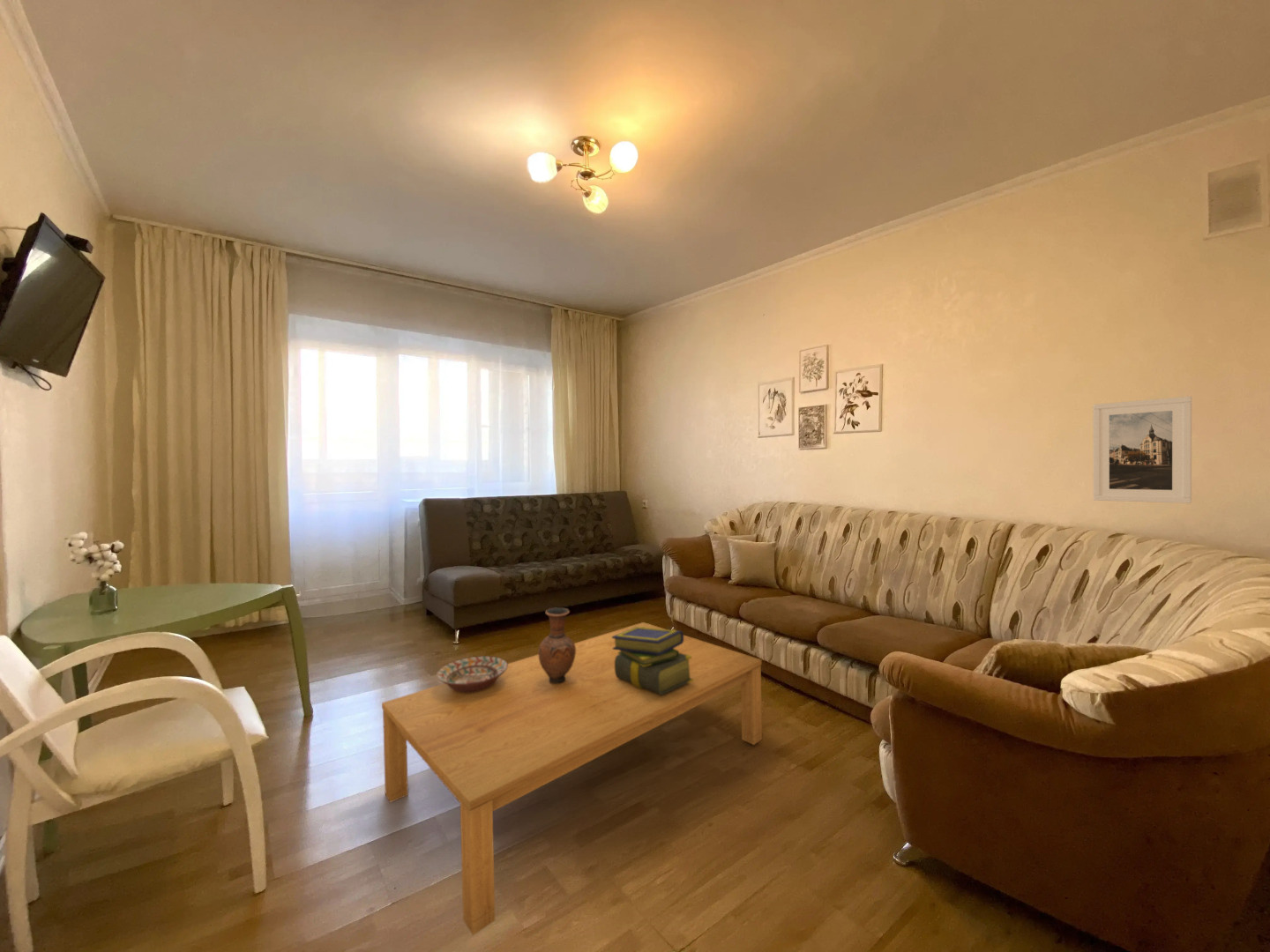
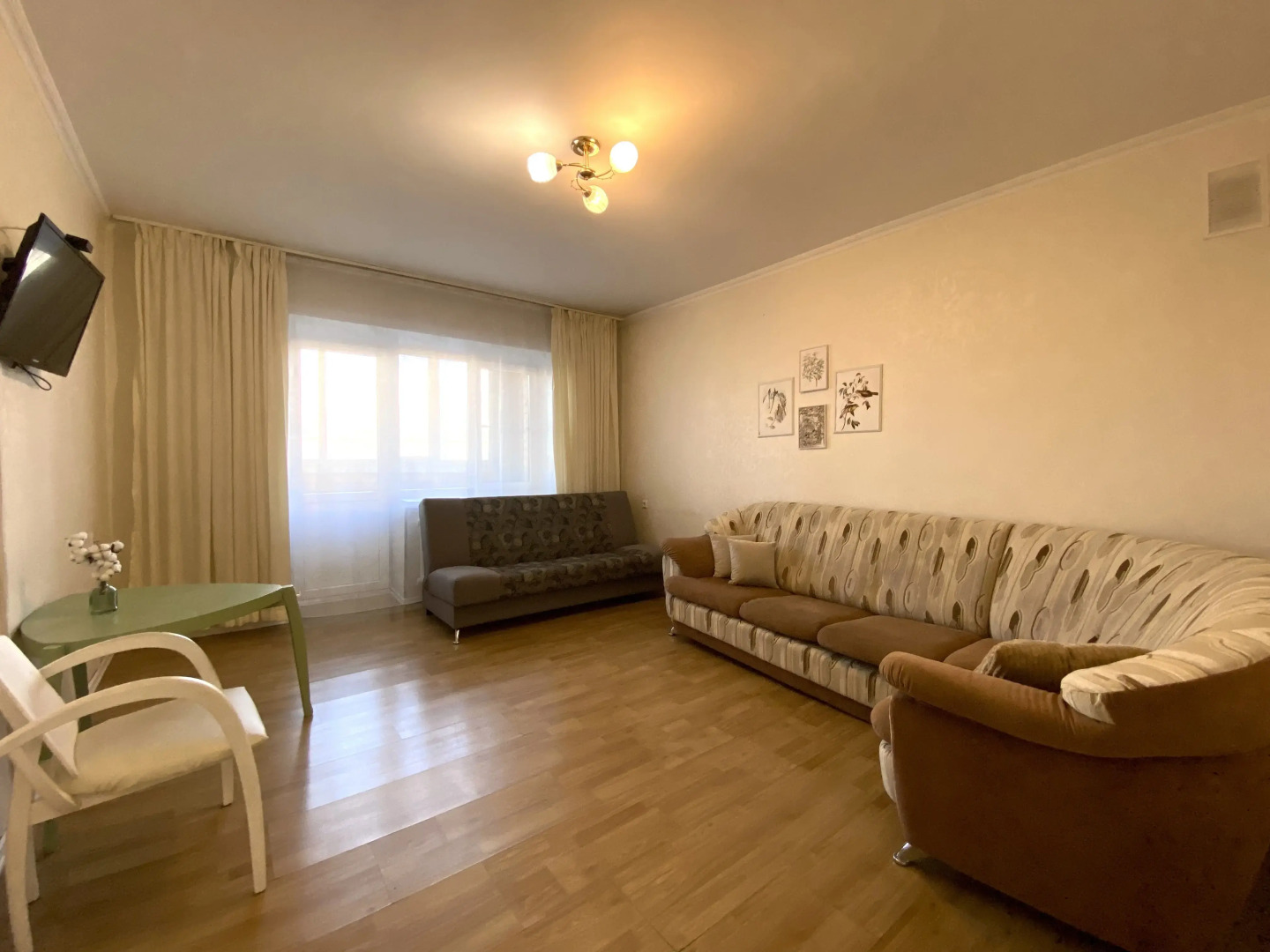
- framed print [1092,396,1192,504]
- decorative bowl [436,655,508,693]
- coffee table [381,621,763,936]
- vase [538,606,576,684]
- stack of books [612,627,693,695]
